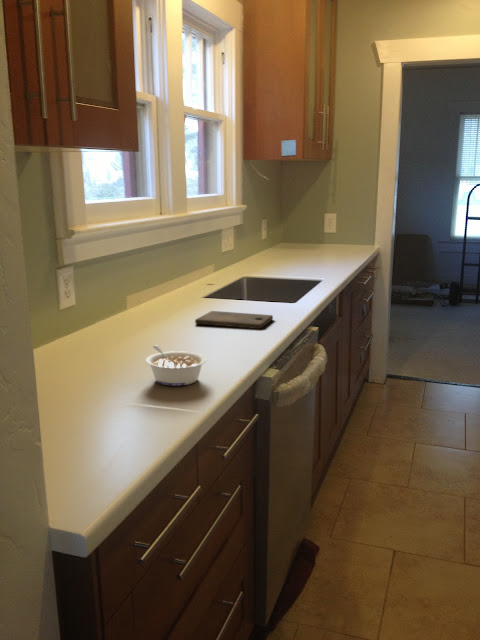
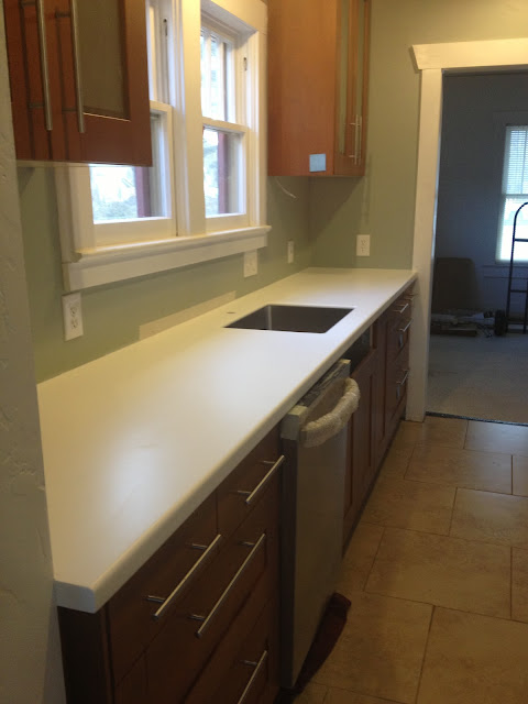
- cutting board [194,310,274,330]
- legume [145,344,208,387]
